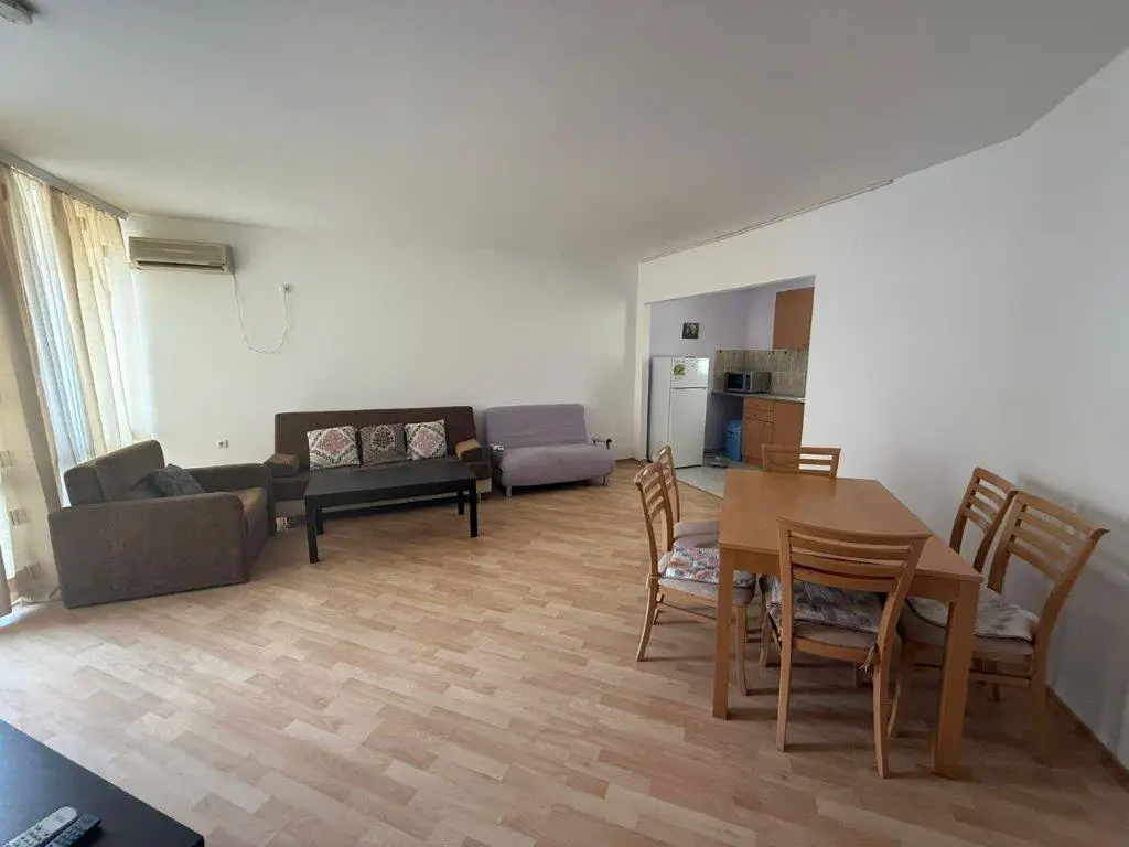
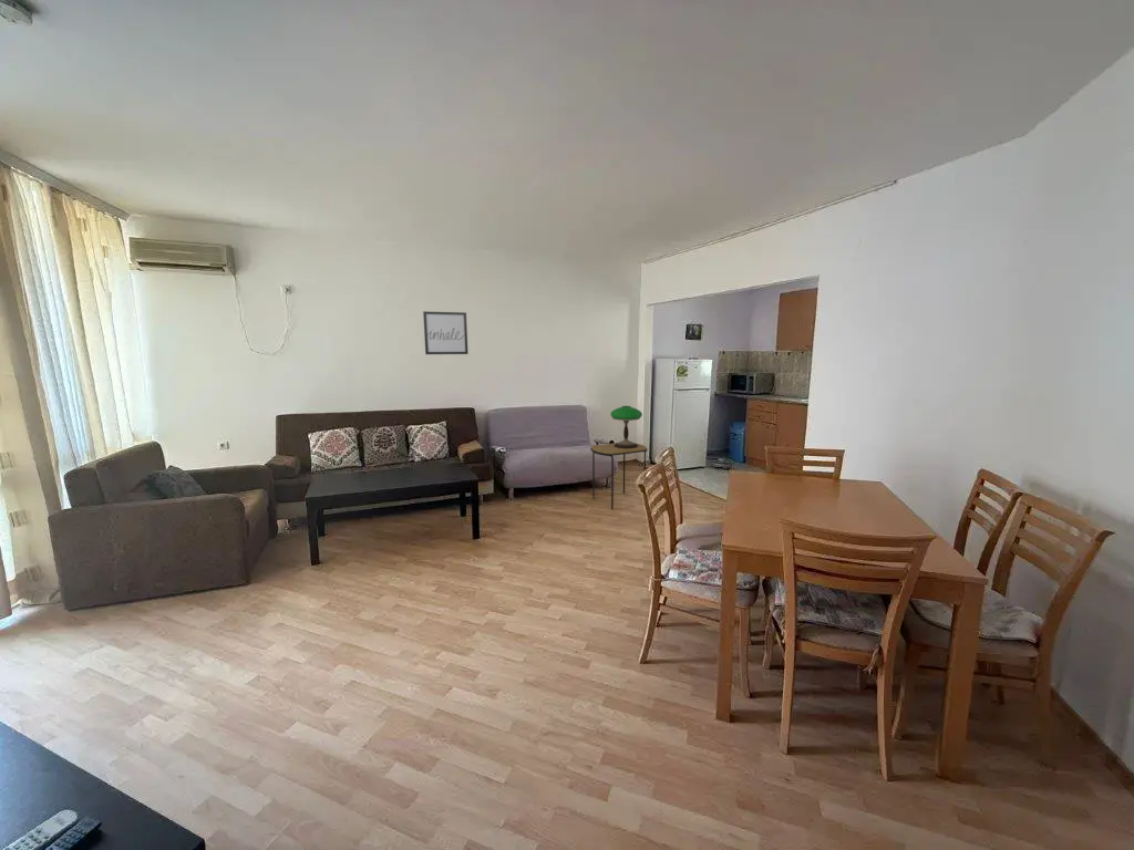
+ table lamp [609,405,643,448]
+ side table [589,443,648,510]
+ wall art [422,310,470,355]
